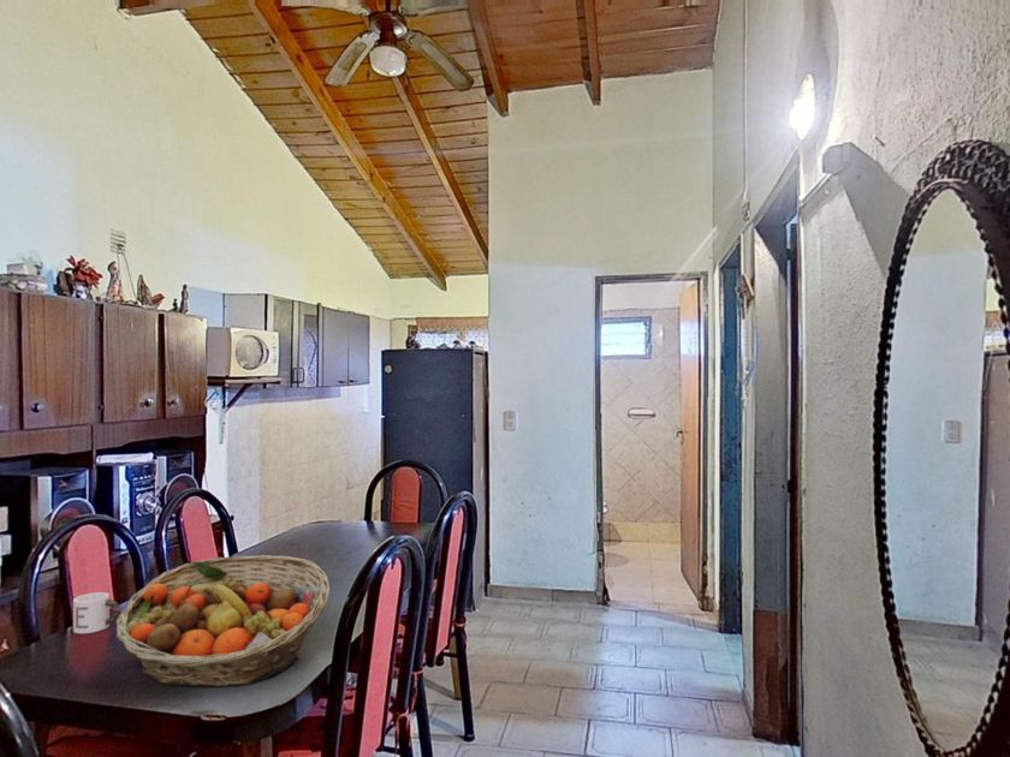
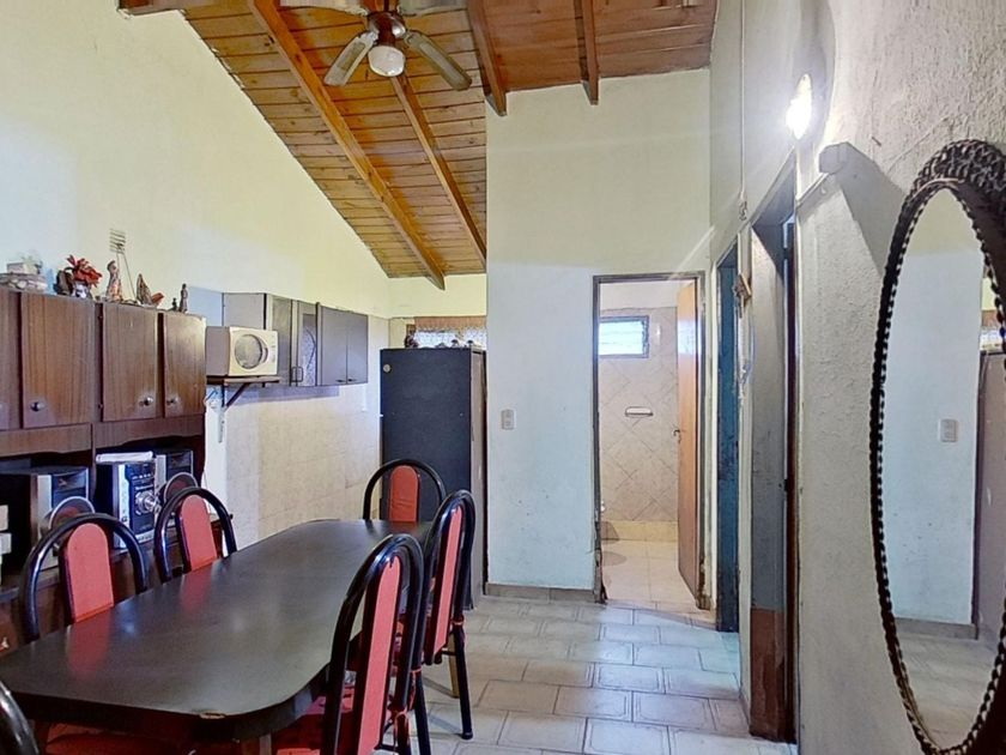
- mug [72,591,121,634]
- fruit basket [114,554,331,687]
